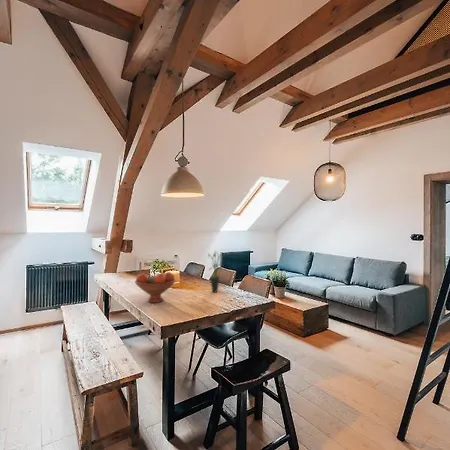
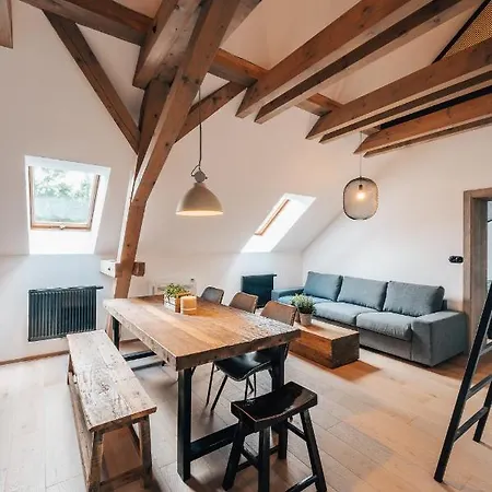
- fruit bowl [134,271,177,304]
- potted plant [207,250,226,293]
